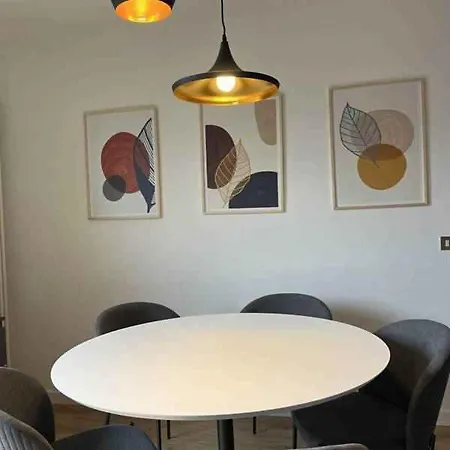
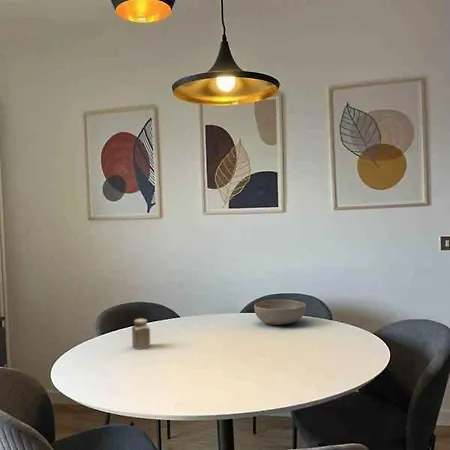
+ bowl [253,299,307,326]
+ salt shaker [131,318,151,351]
